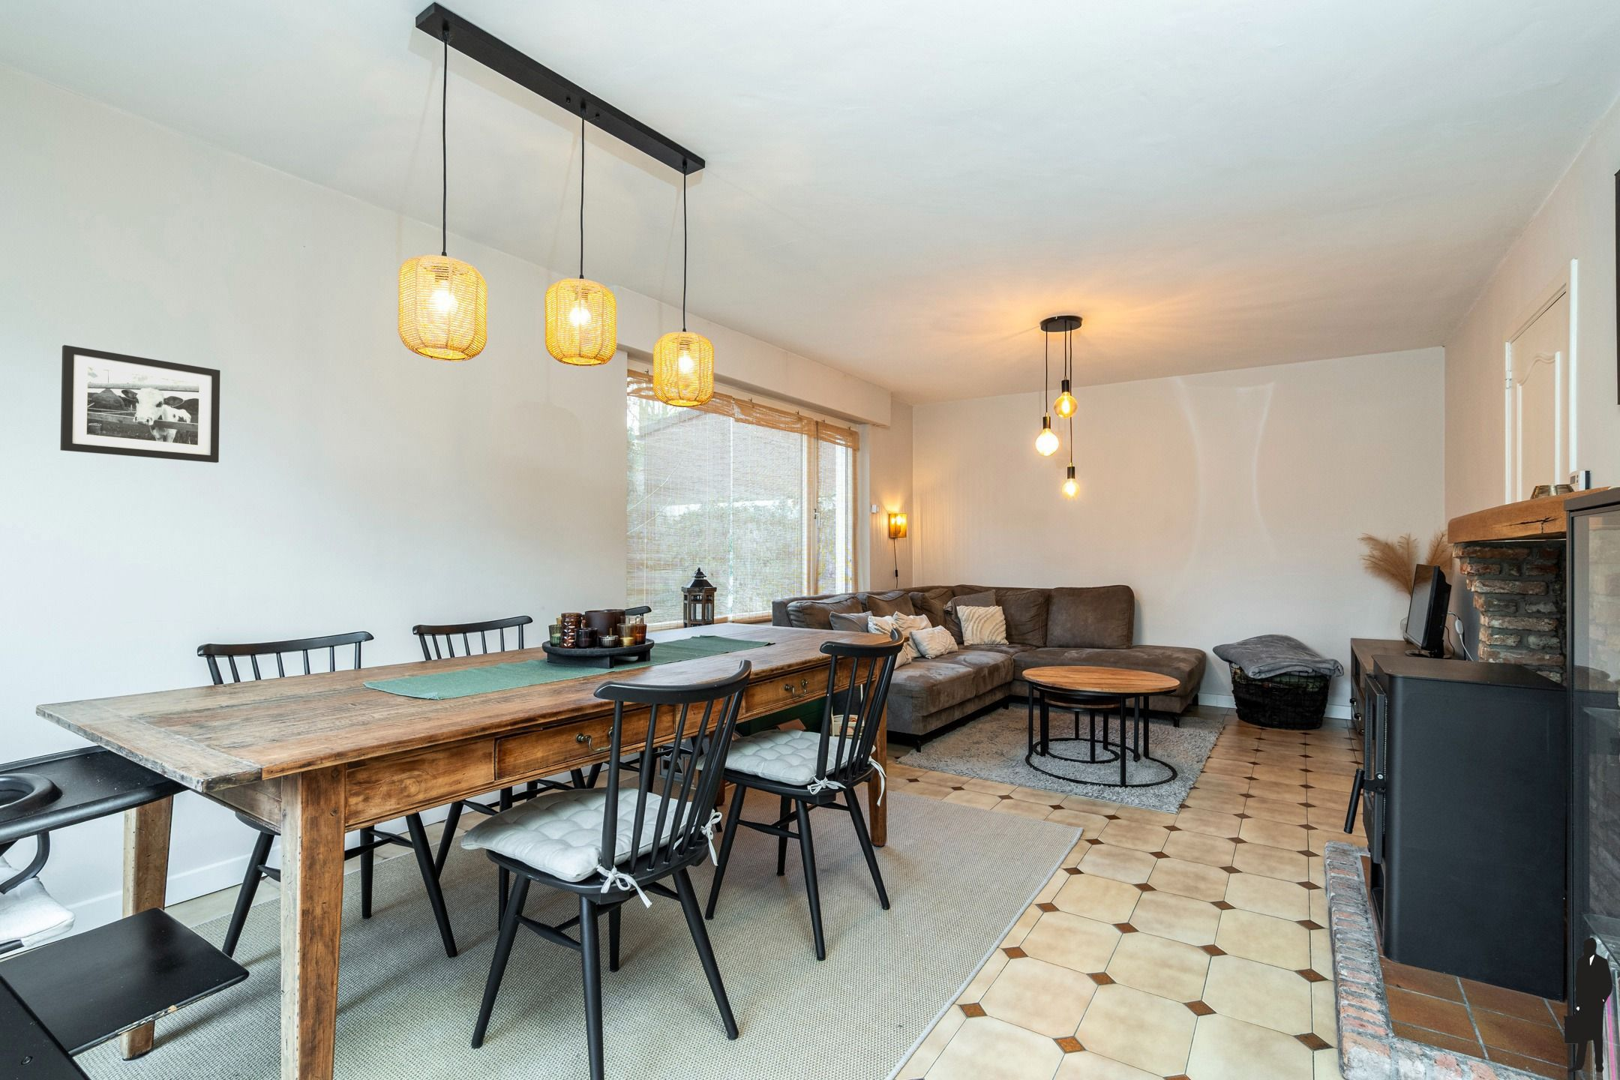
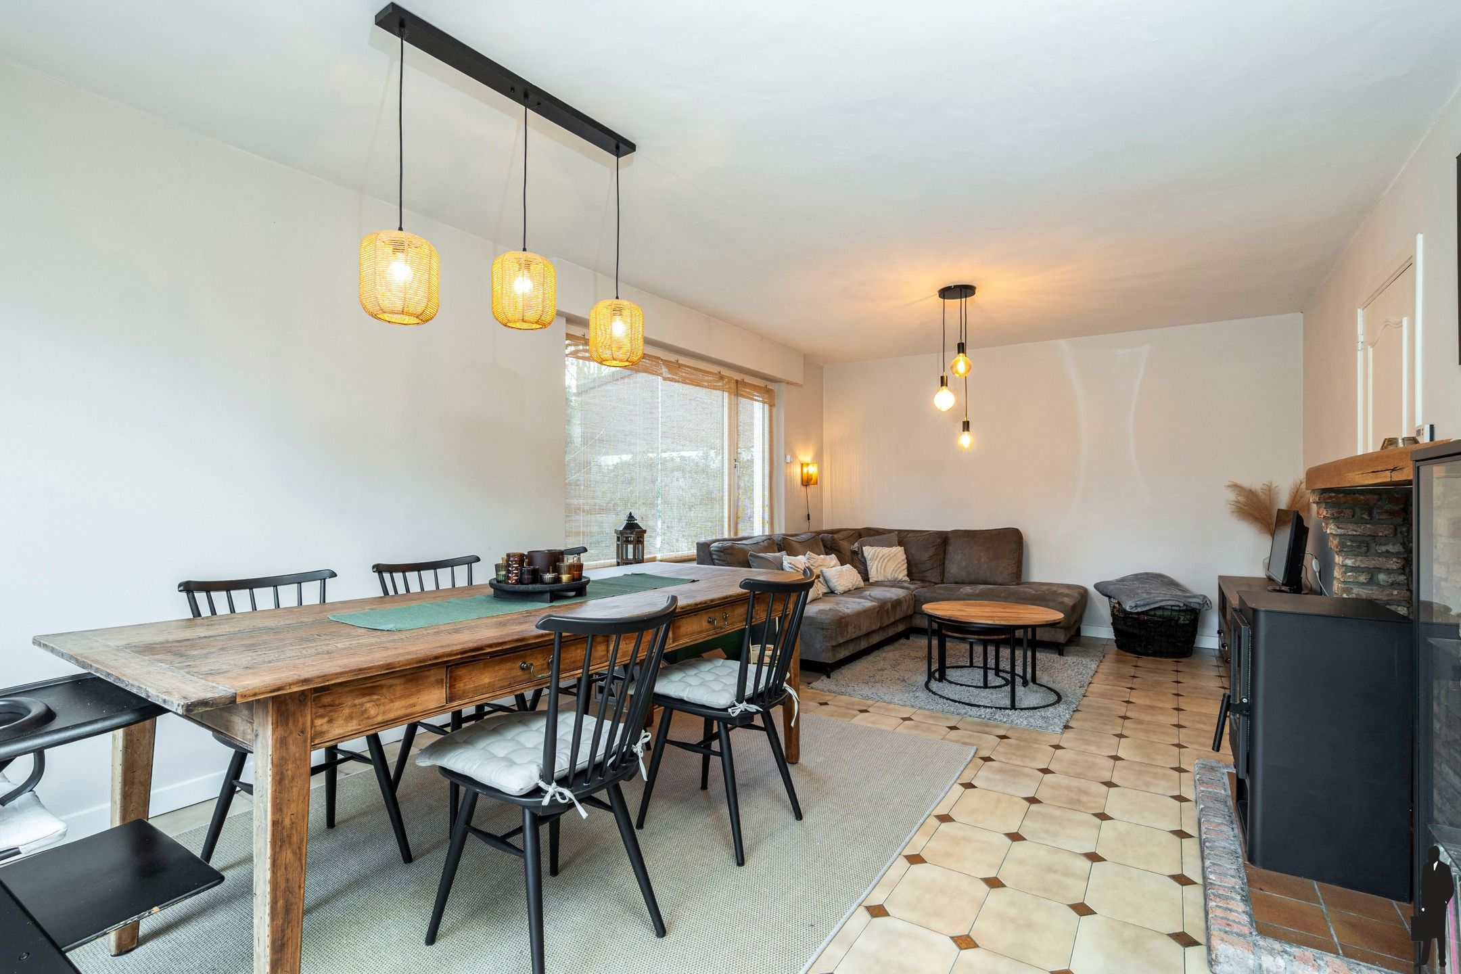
- picture frame [60,345,221,464]
